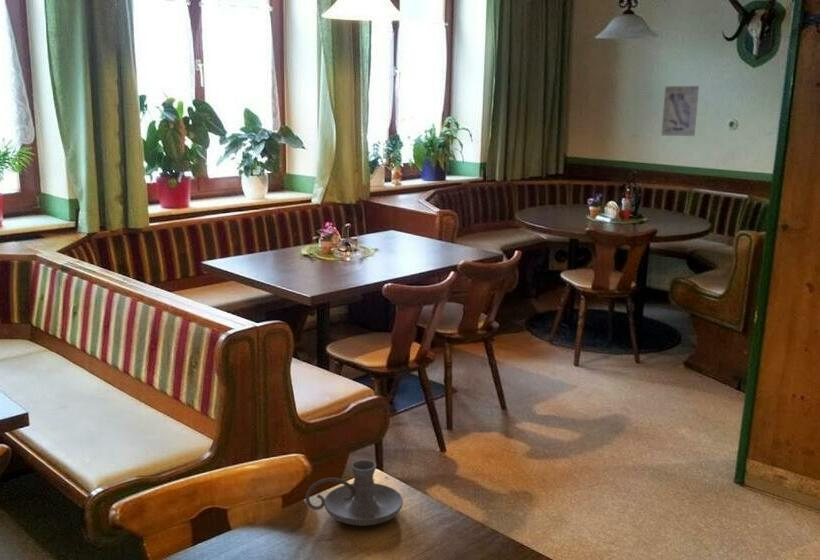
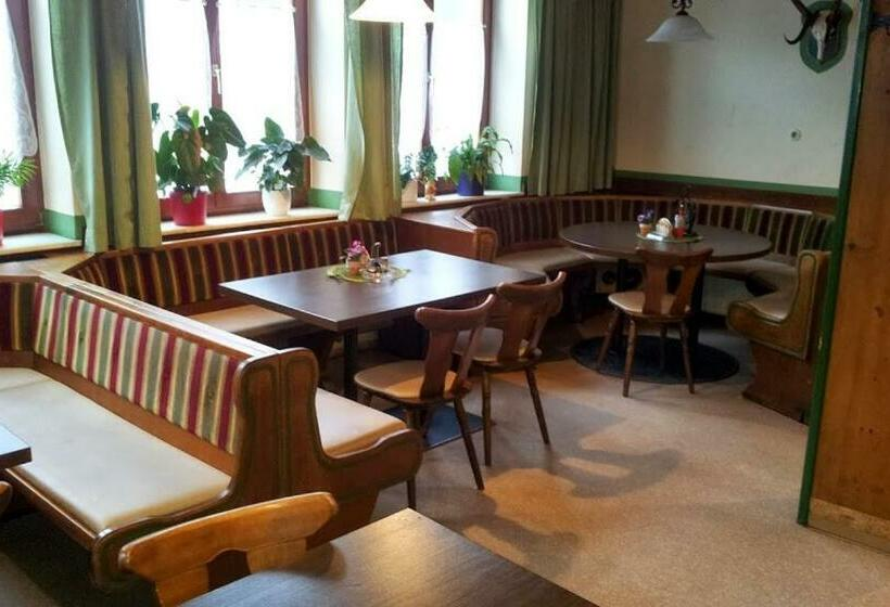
- candle holder [305,459,404,527]
- wall art [661,85,700,137]
